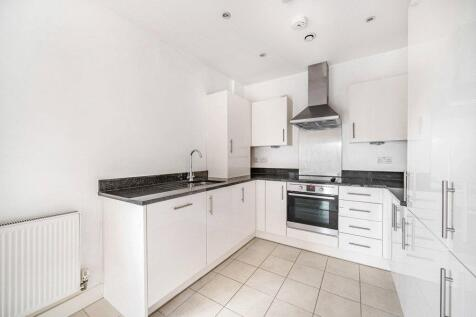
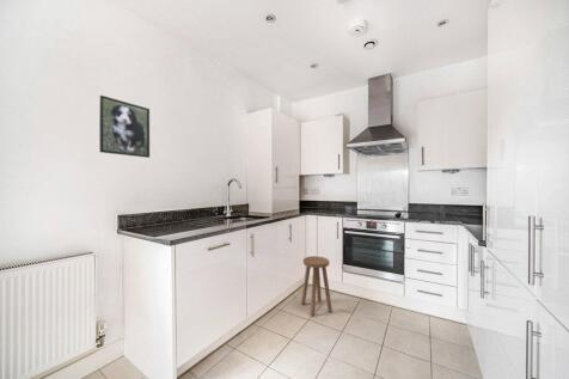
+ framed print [98,94,151,159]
+ stool [300,255,334,317]
